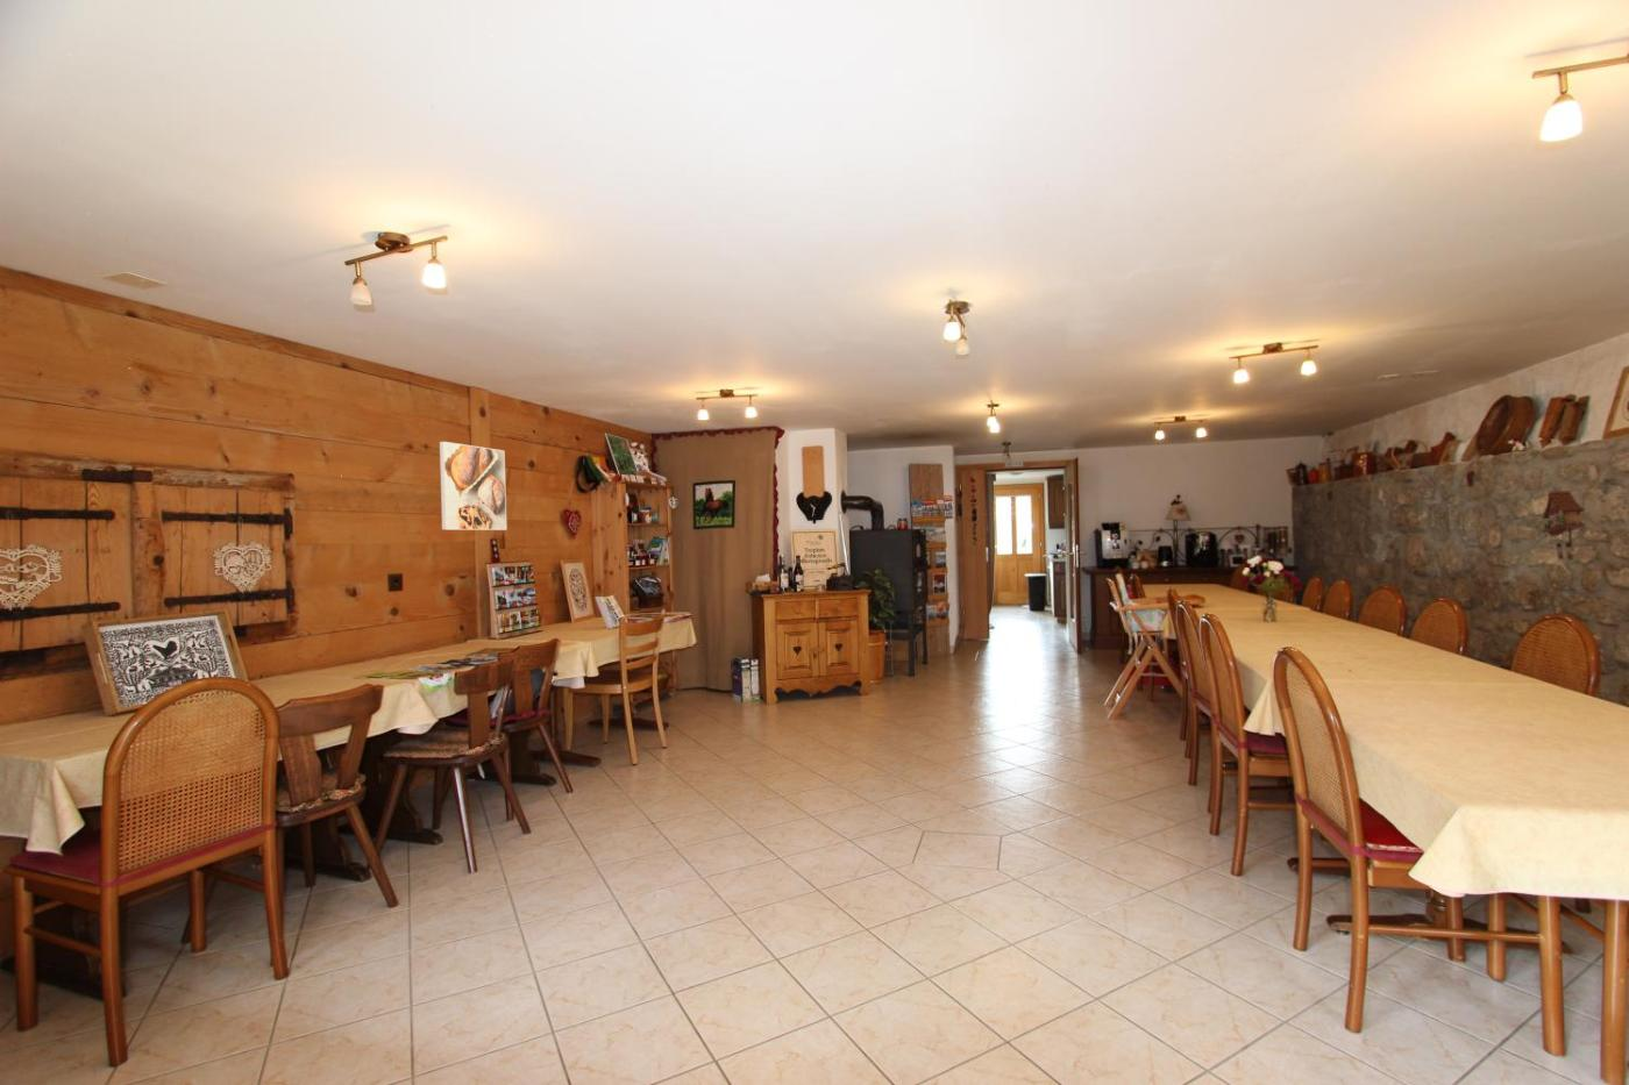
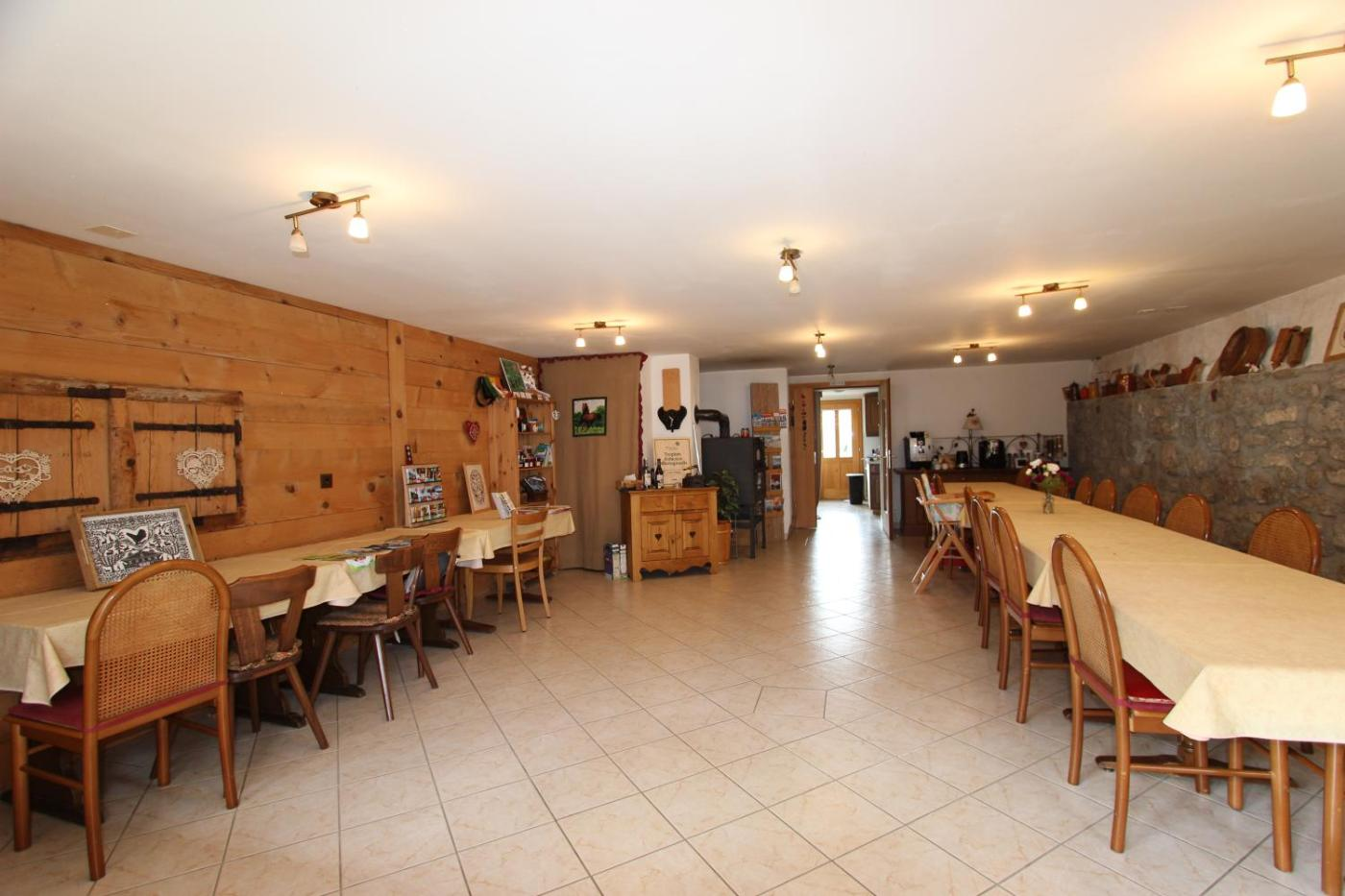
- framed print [438,441,507,532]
- cuckoo clock [1541,489,1585,561]
